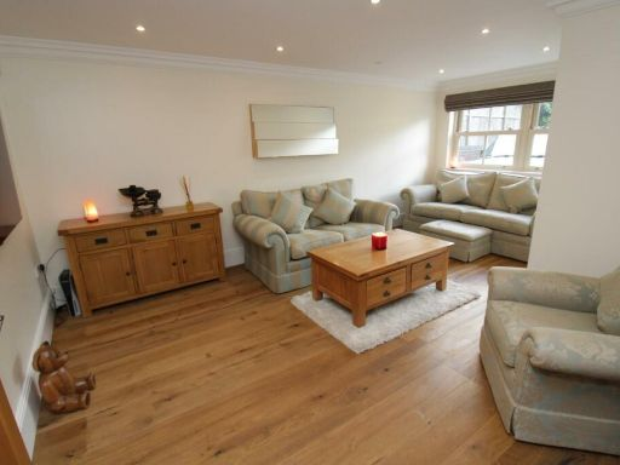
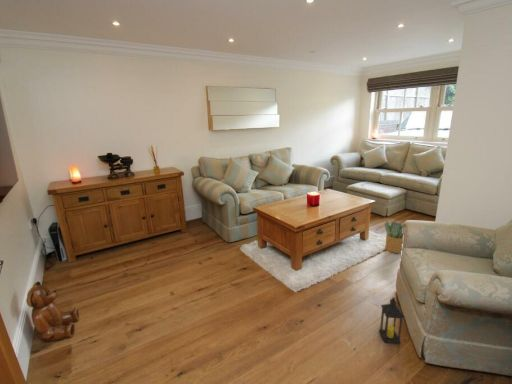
+ potted plant [383,220,404,254]
+ lantern [378,296,405,344]
